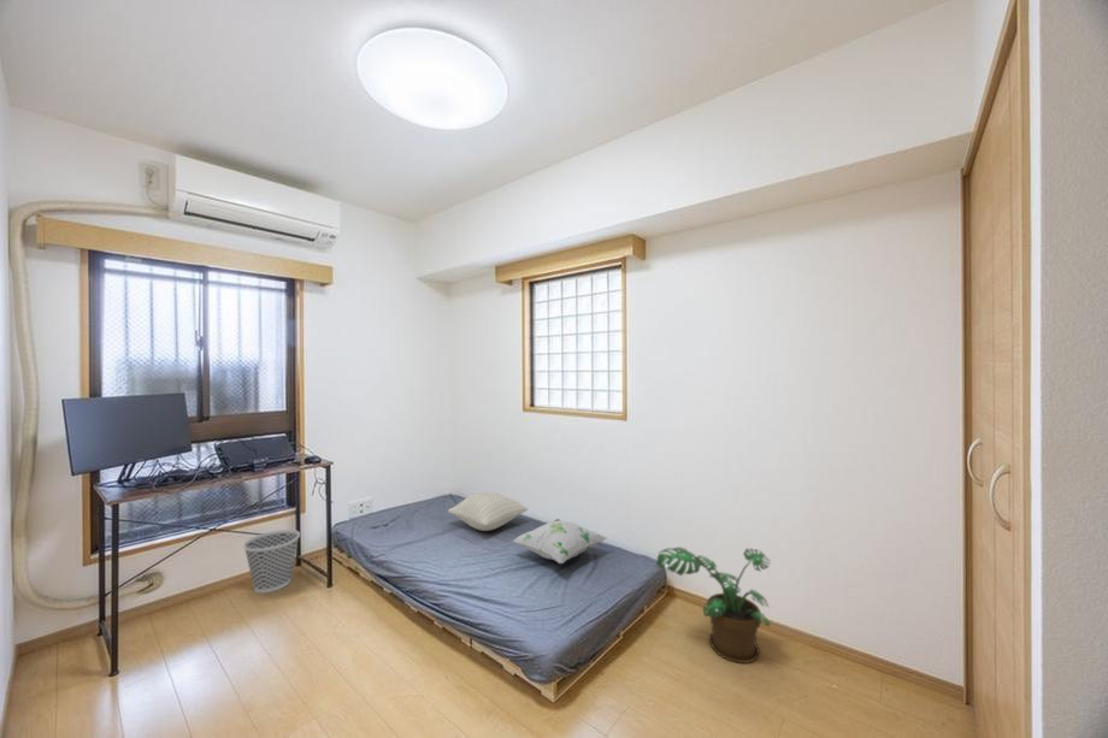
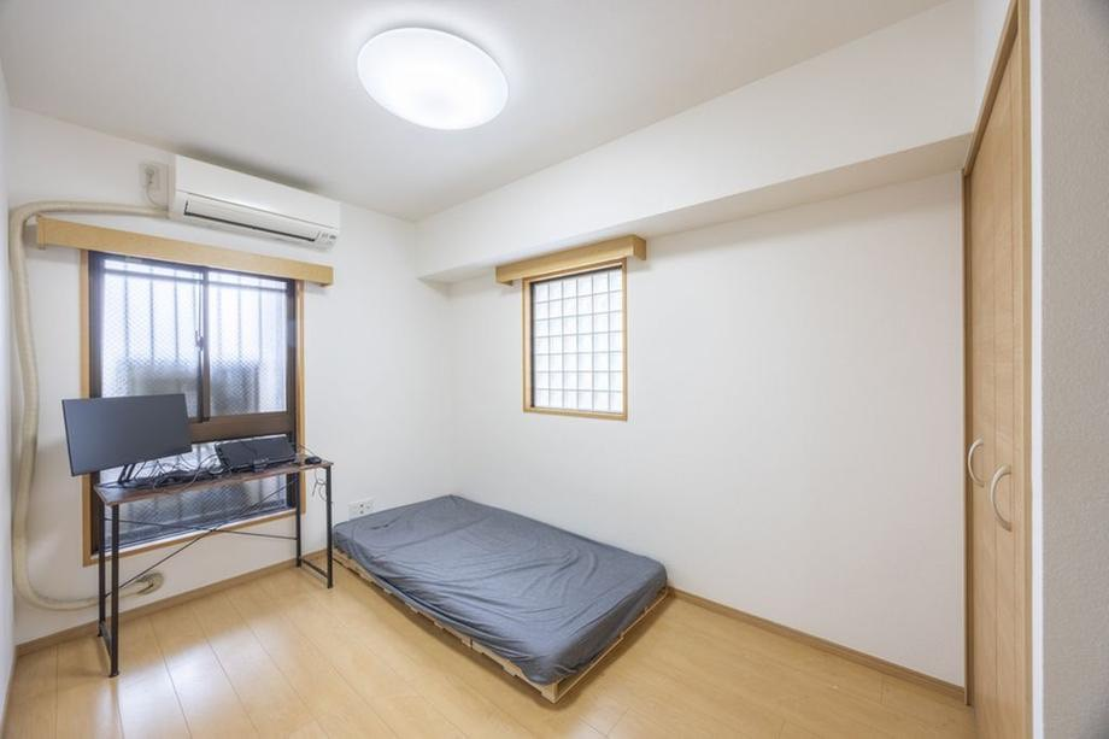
- pillow [447,491,529,532]
- potted plant [655,547,772,665]
- decorative pillow [512,518,608,565]
- wastebasket [242,529,301,595]
